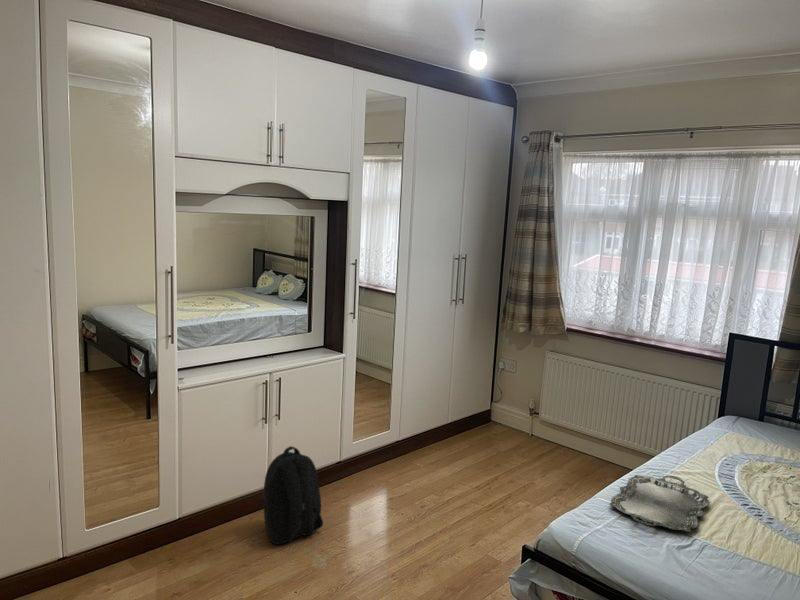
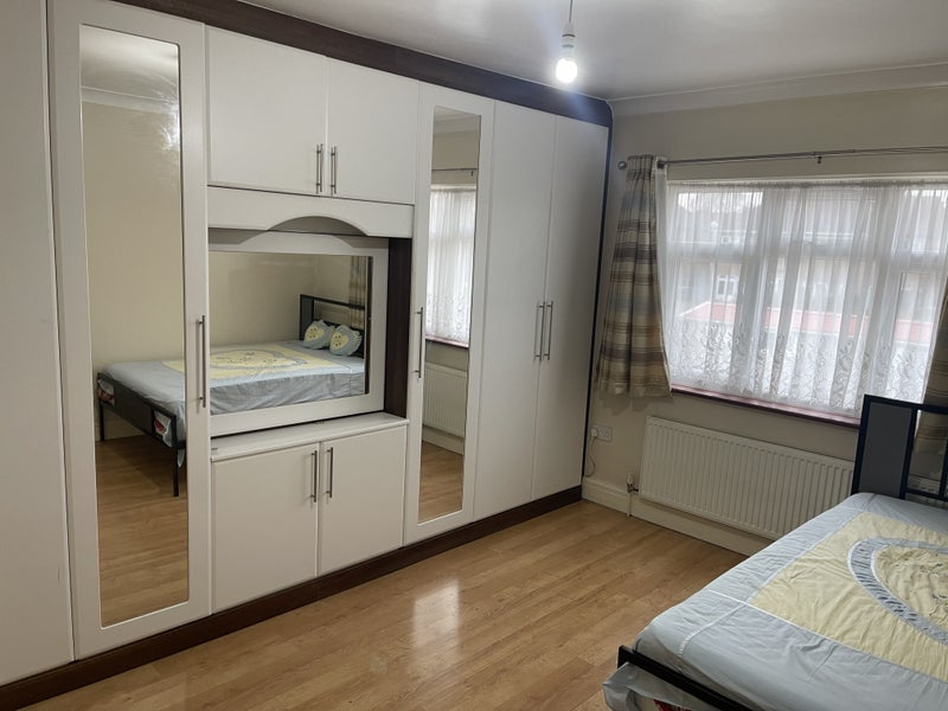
- backpack [261,445,324,546]
- serving tray [609,474,711,533]
